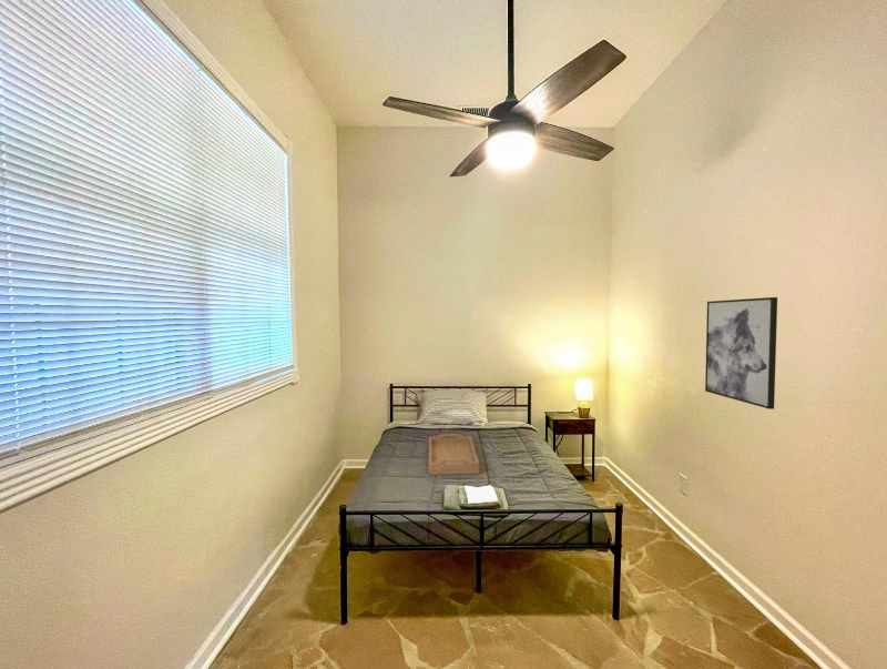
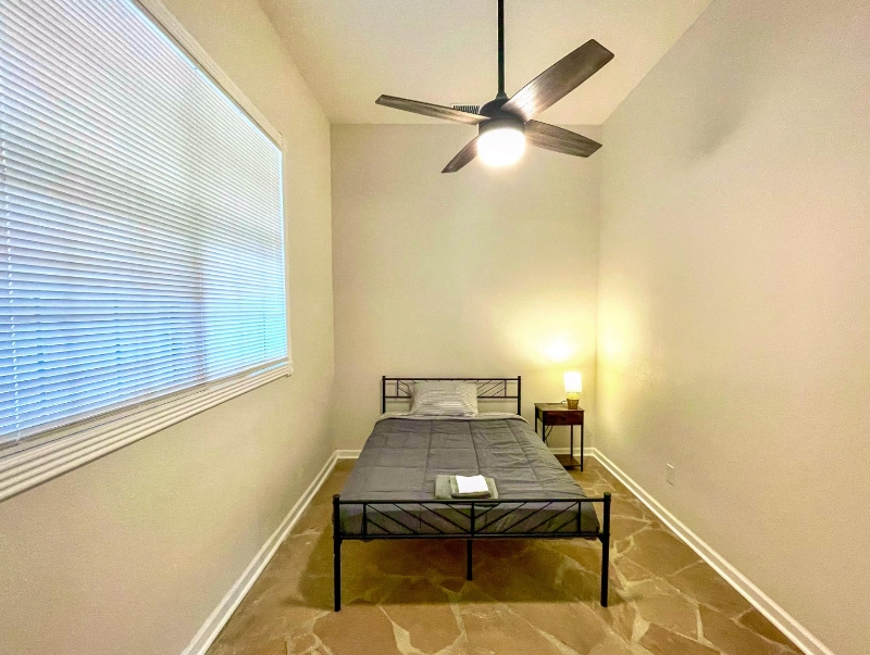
- serving tray [427,433,480,476]
- wall art [704,296,778,410]
